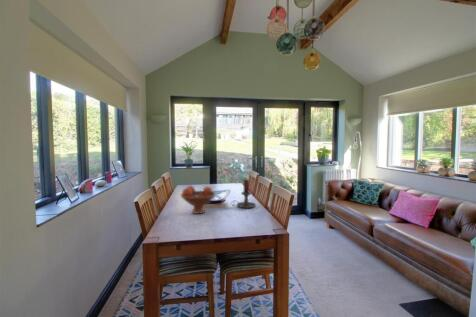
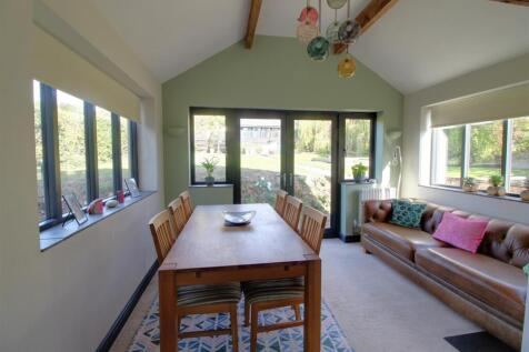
- candle holder [230,178,257,209]
- fruit bowl [179,185,217,215]
